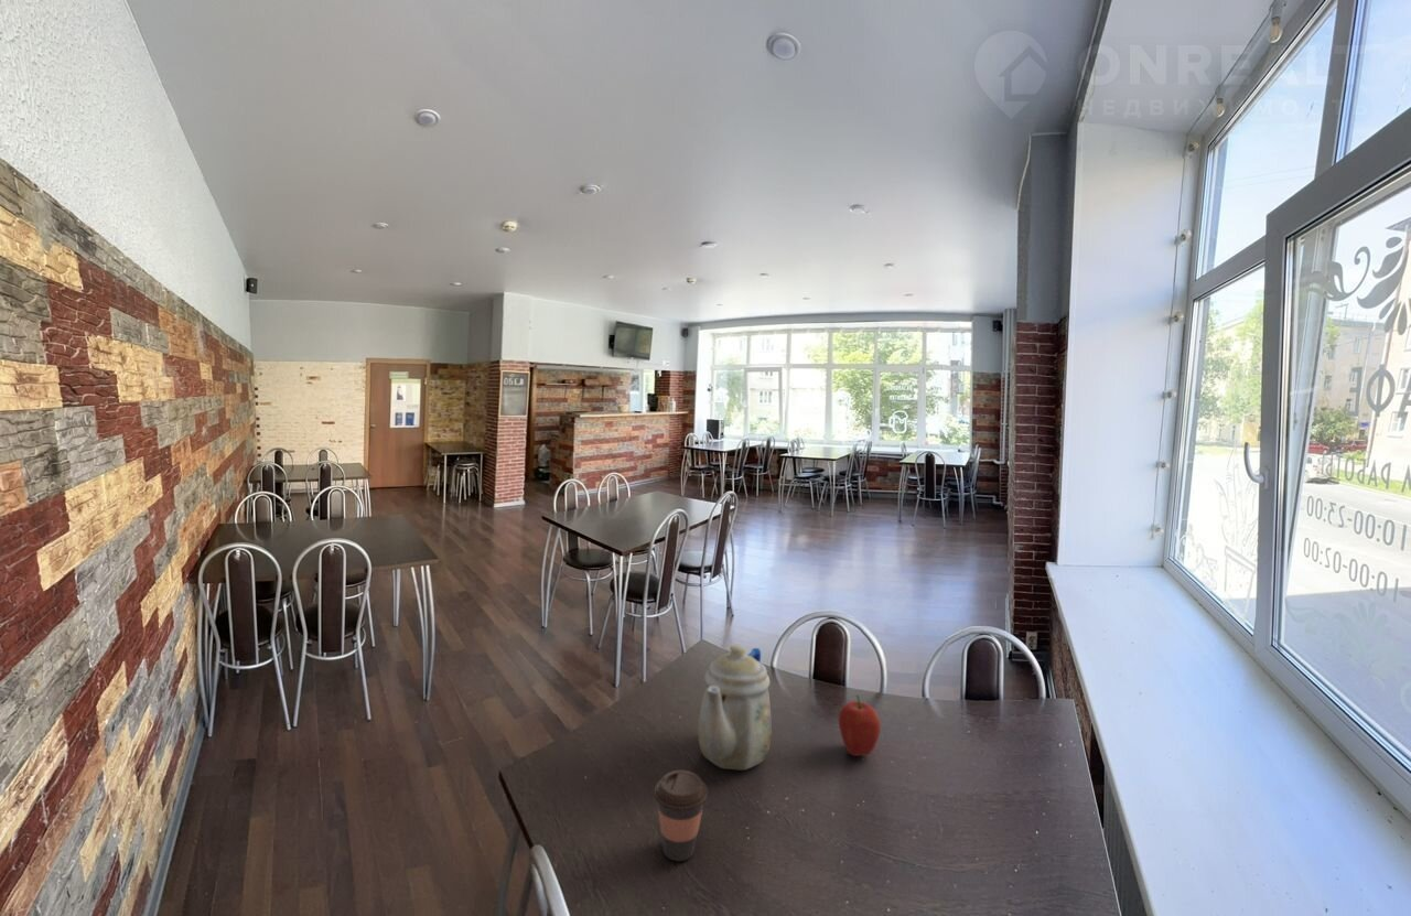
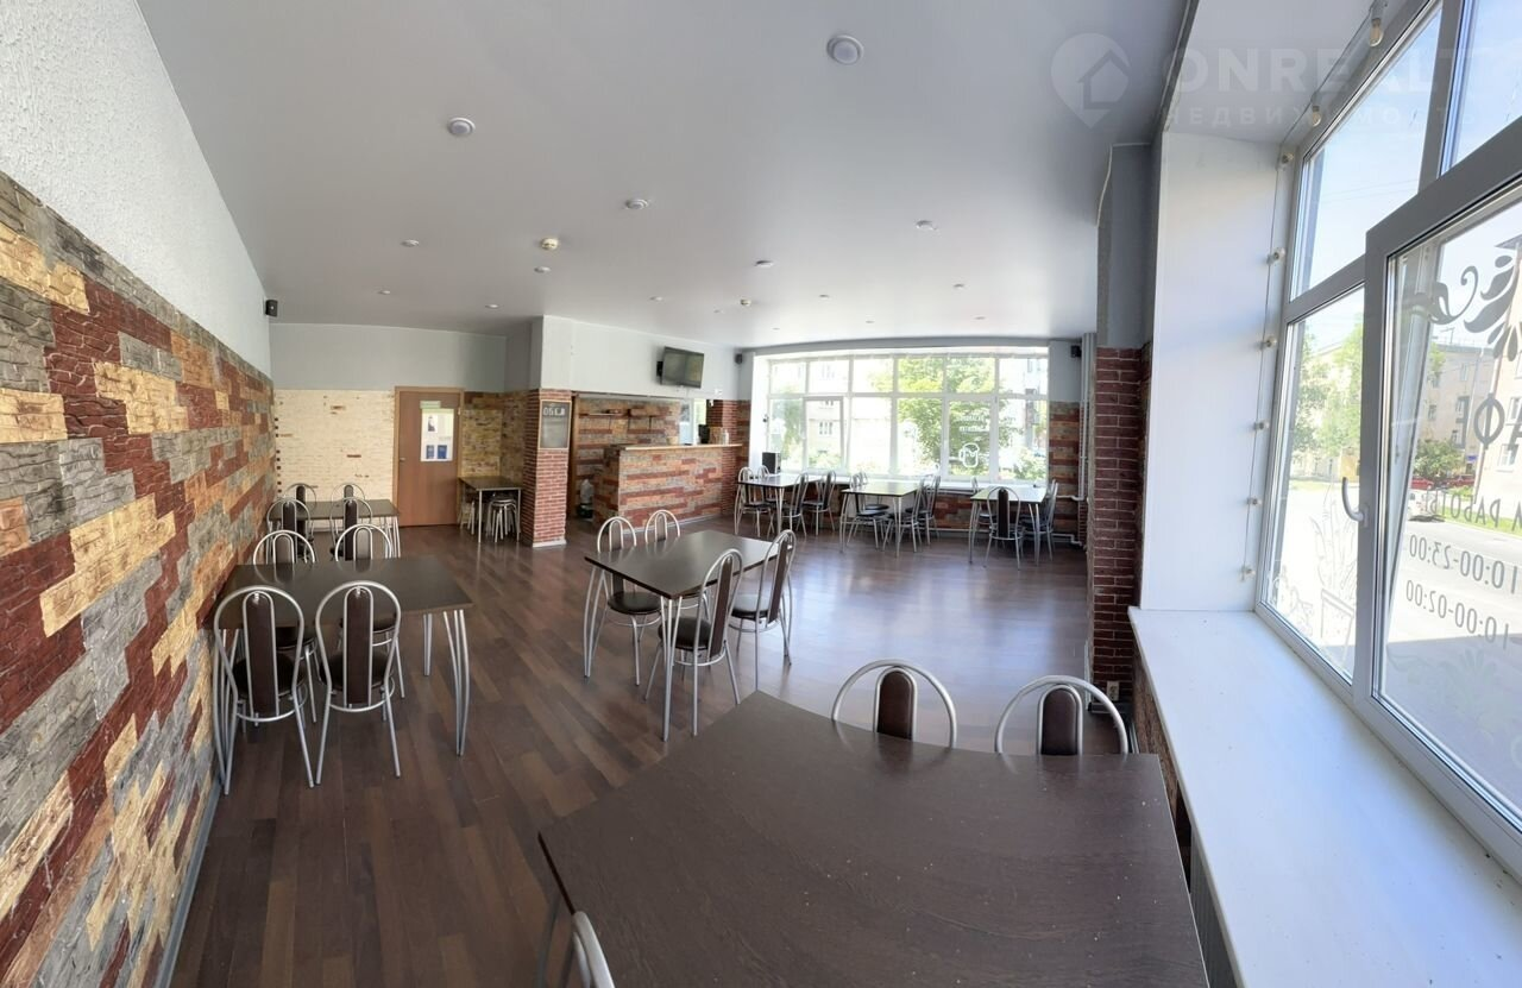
- coffee cup [653,769,709,862]
- teapot [697,644,772,770]
- fruit [838,693,882,757]
